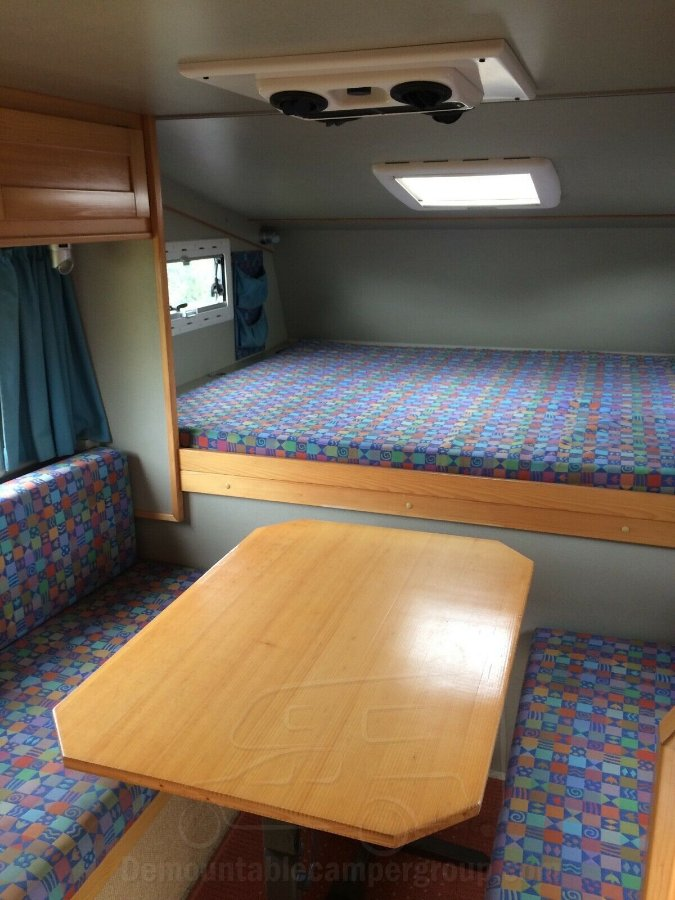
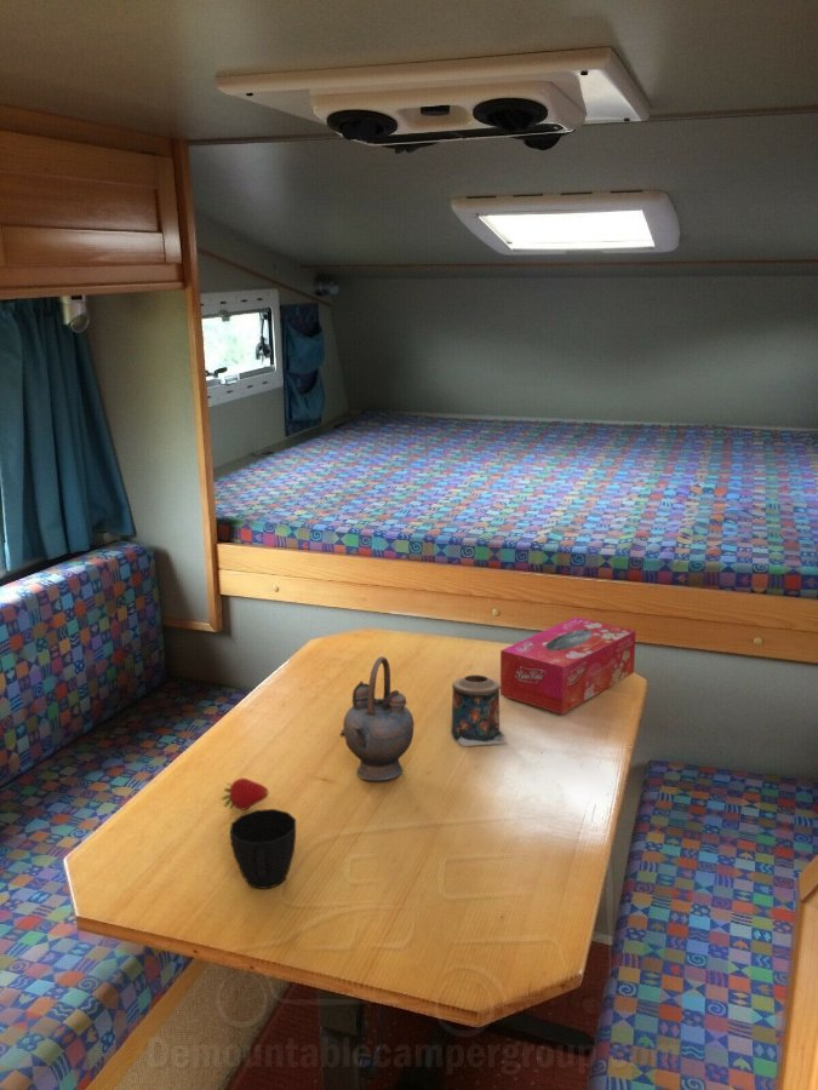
+ fruit [221,778,270,810]
+ candle [450,673,508,747]
+ teapot [339,655,416,782]
+ cup [229,808,297,890]
+ tissue box [499,615,637,716]
